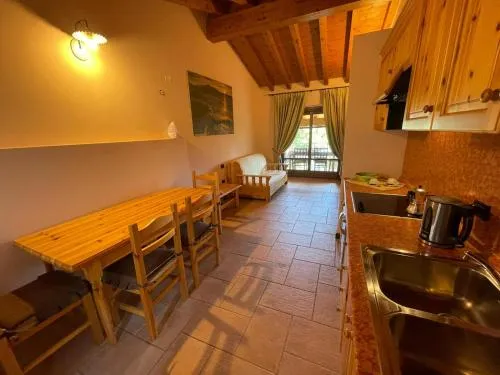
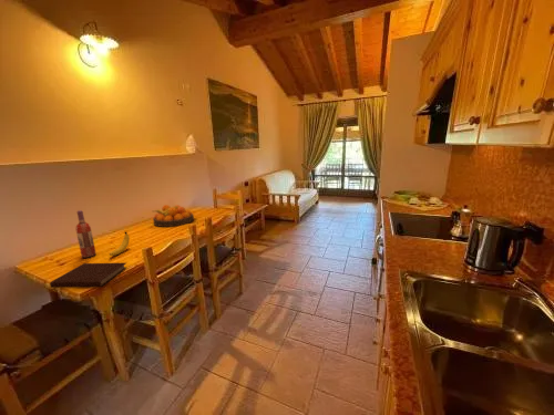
+ banana [109,231,131,257]
+ notebook [49,261,127,289]
+ wine bottle [74,209,98,259]
+ fruit bowl [152,204,195,228]
